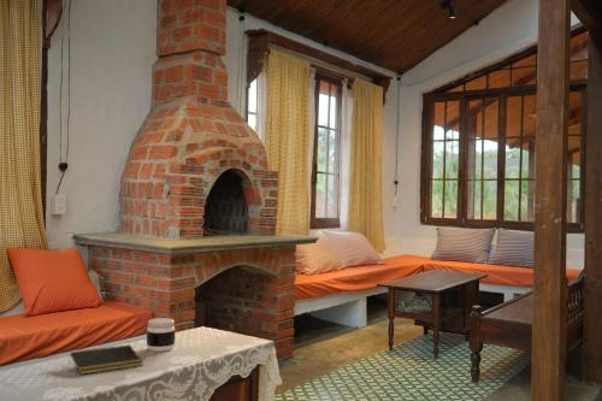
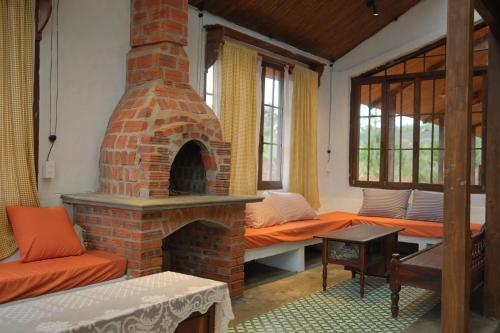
- jar [146,317,176,353]
- notepad [67,343,144,376]
